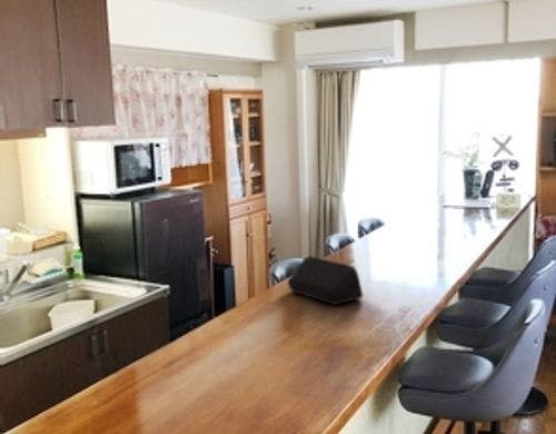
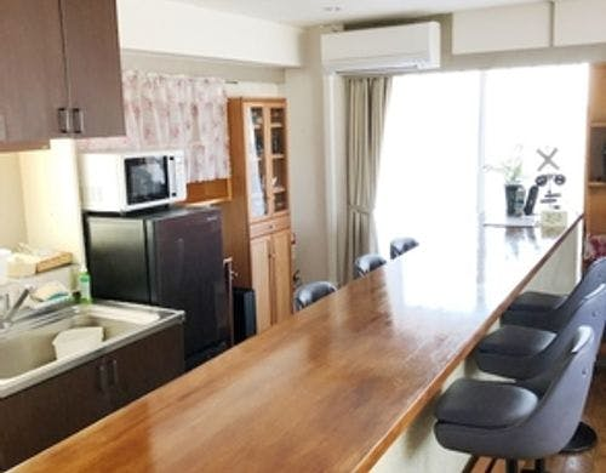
- speaker [287,255,365,306]
